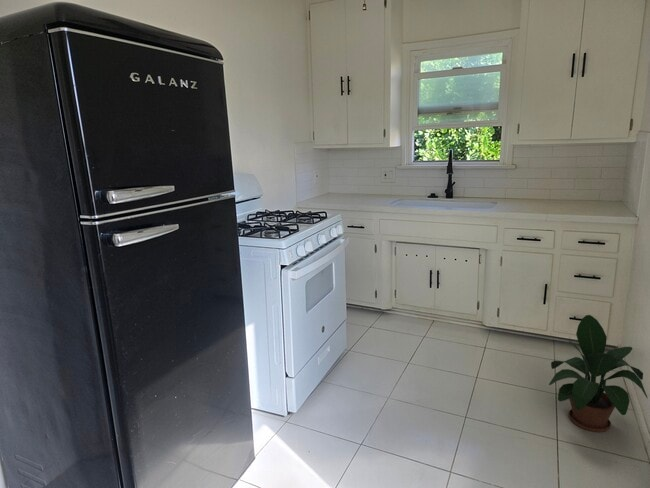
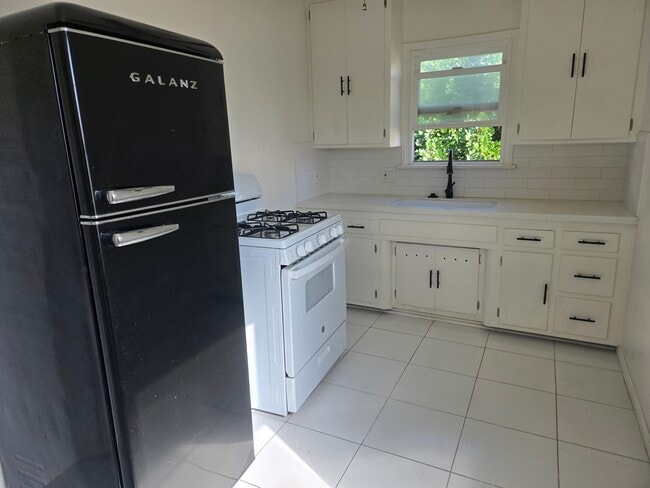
- potted plant [548,314,648,433]
